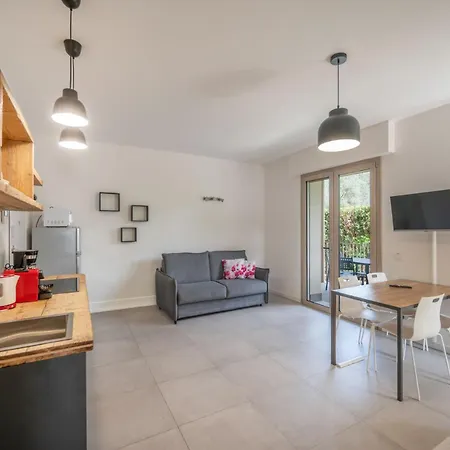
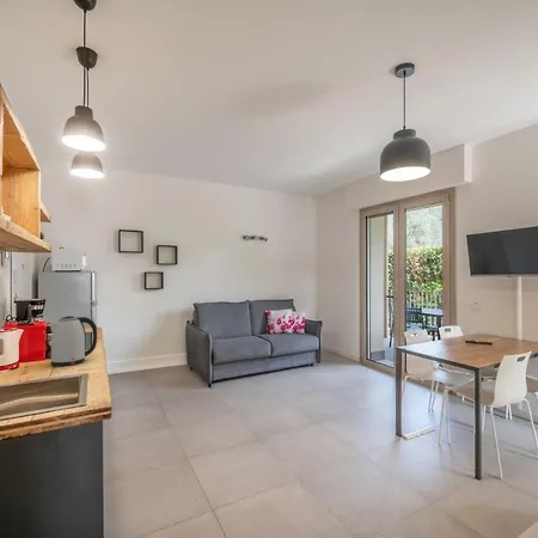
+ kettle [50,316,98,368]
